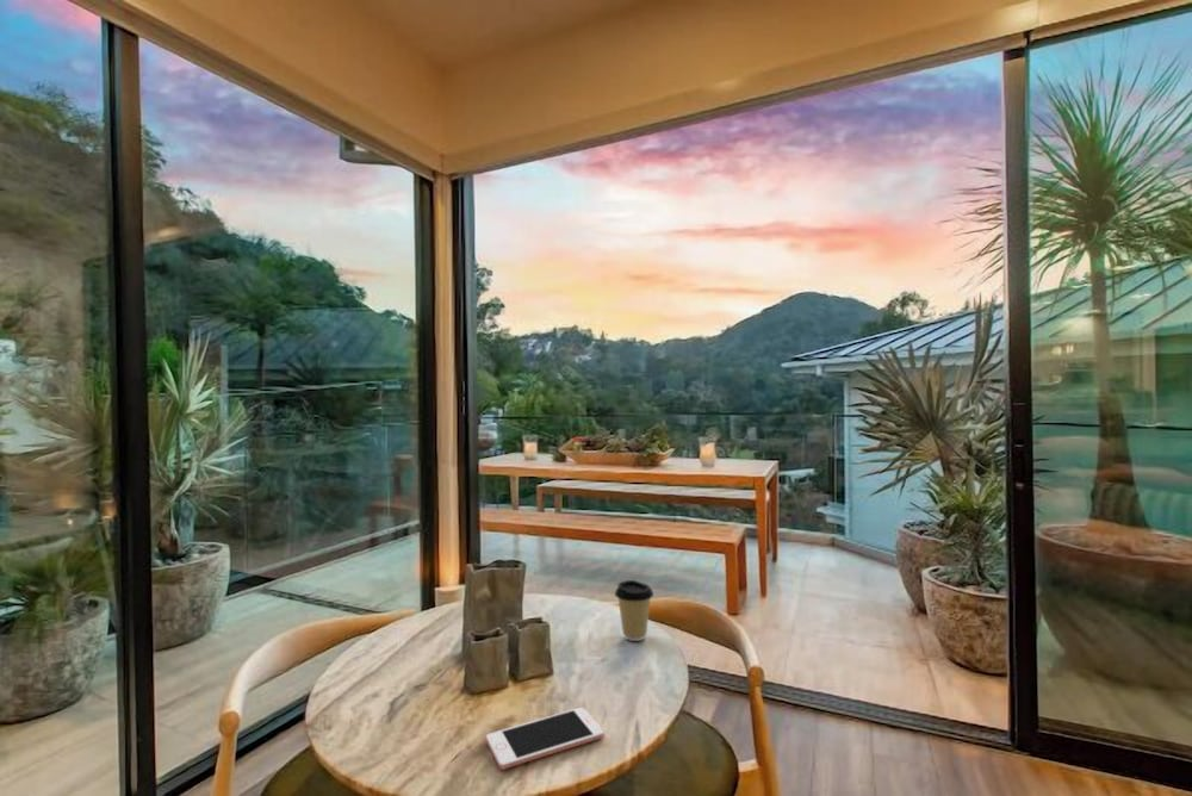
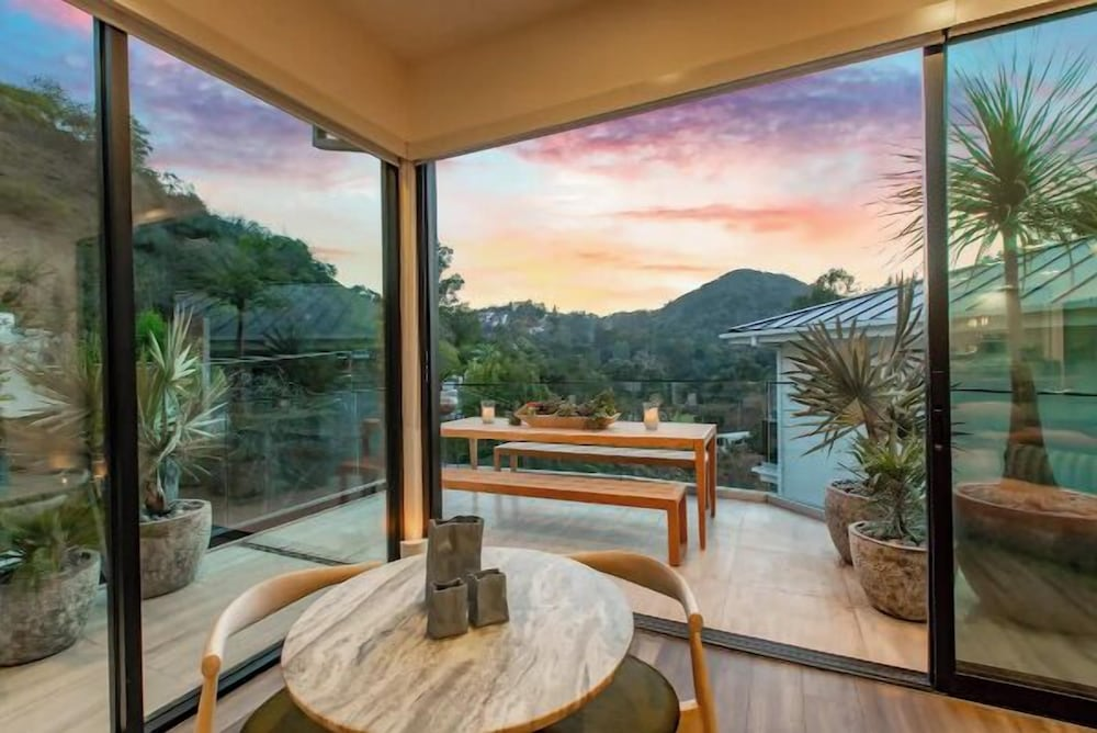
- cell phone [485,707,606,771]
- coffee cup [614,579,654,642]
